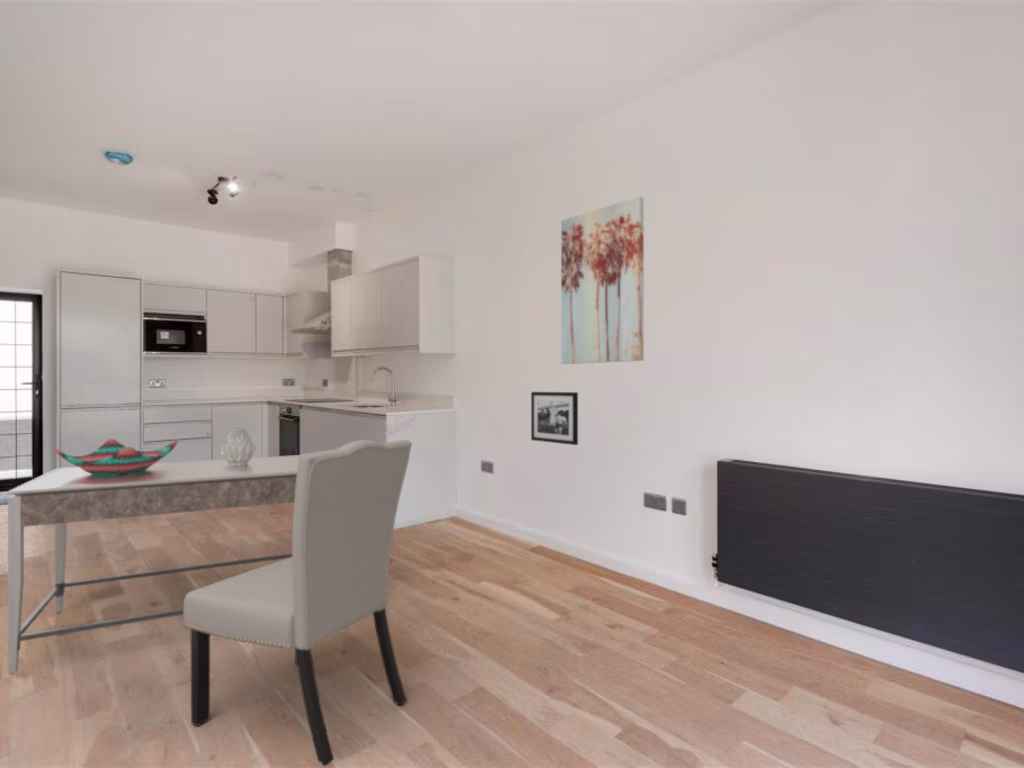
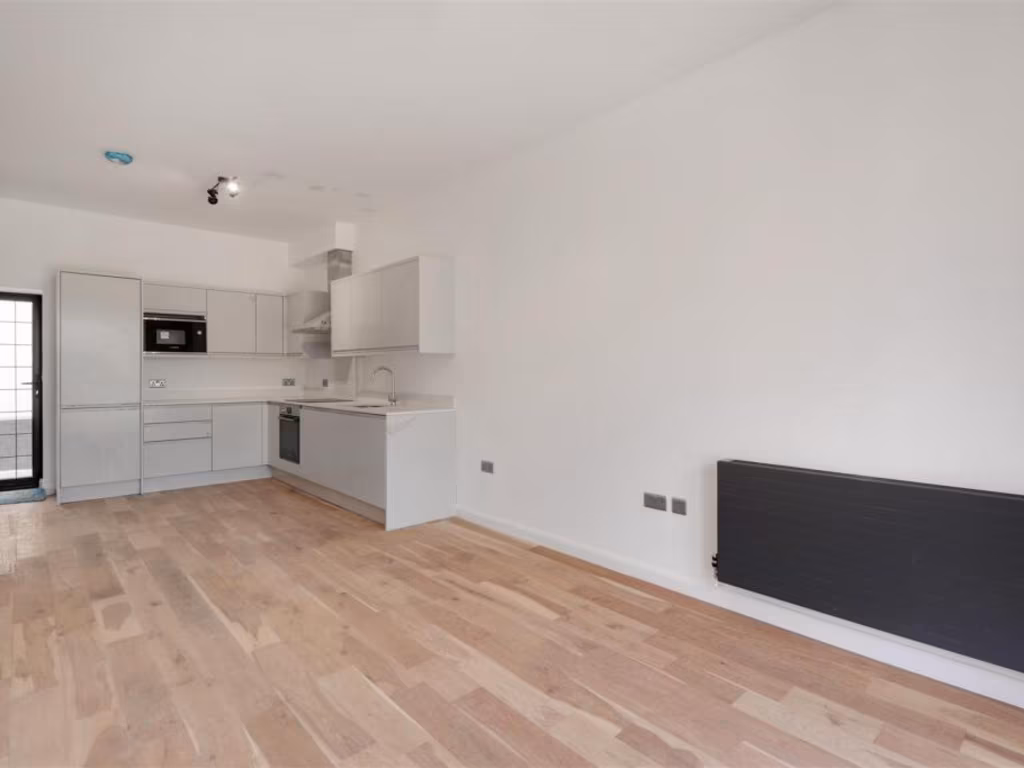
- dining table [7,454,300,676]
- picture frame [530,391,579,446]
- chair [182,439,413,767]
- decorative bowl [52,438,179,475]
- vase [219,427,257,466]
- wall art [560,195,645,365]
